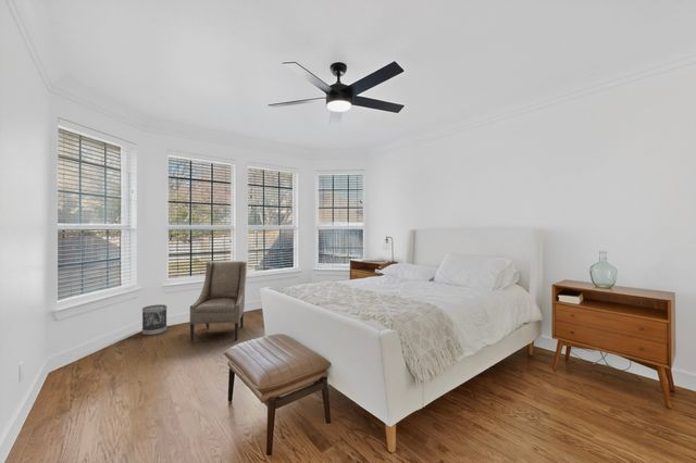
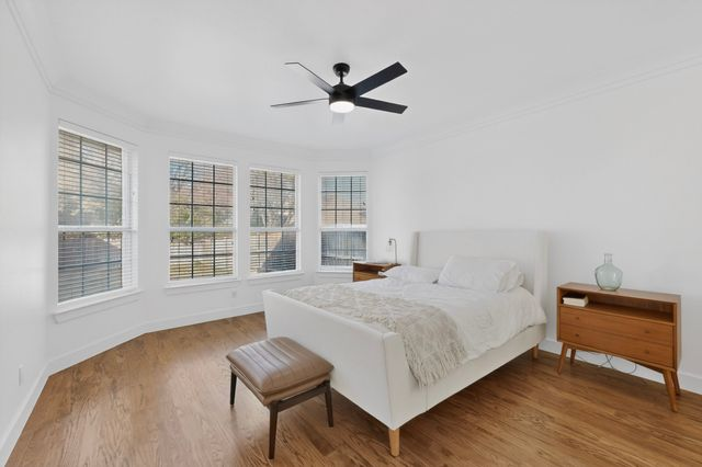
- wastebasket [141,303,167,336]
- armchair [189,260,248,343]
